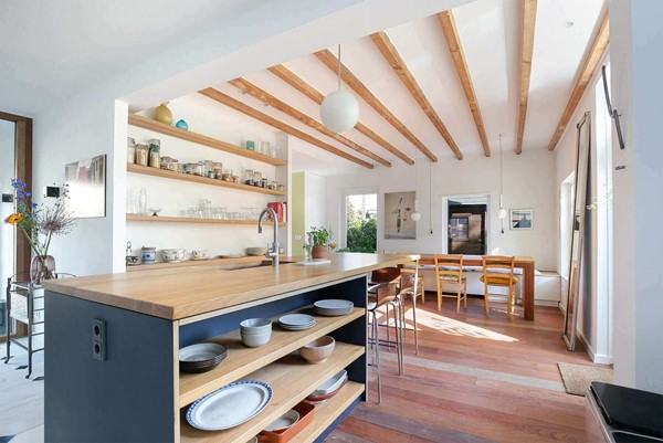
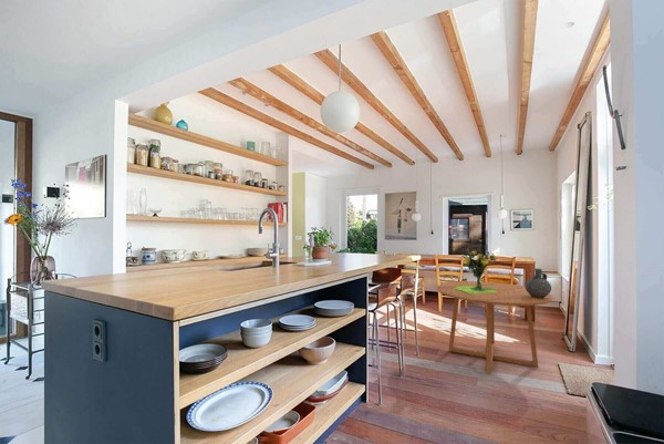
+ ceramic jug [525,268,552,298]
+ bouquet [454,247,498,293]
+ dining table [436,280,554,375]
